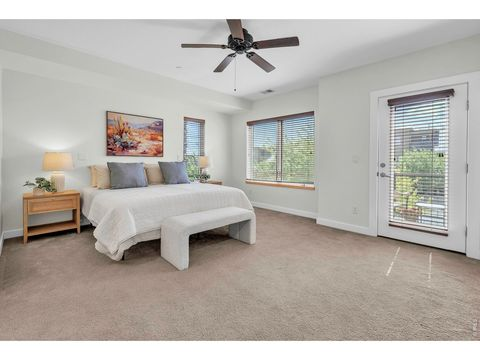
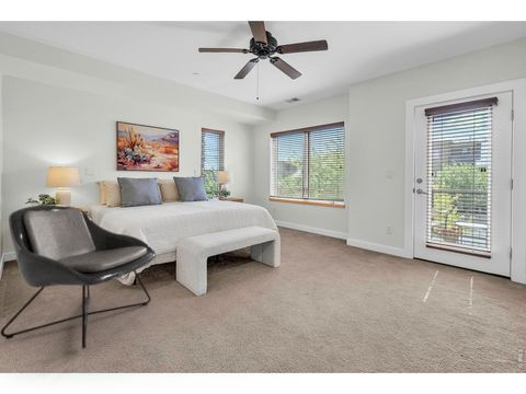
+ lounge chair [0,204,157,350]
